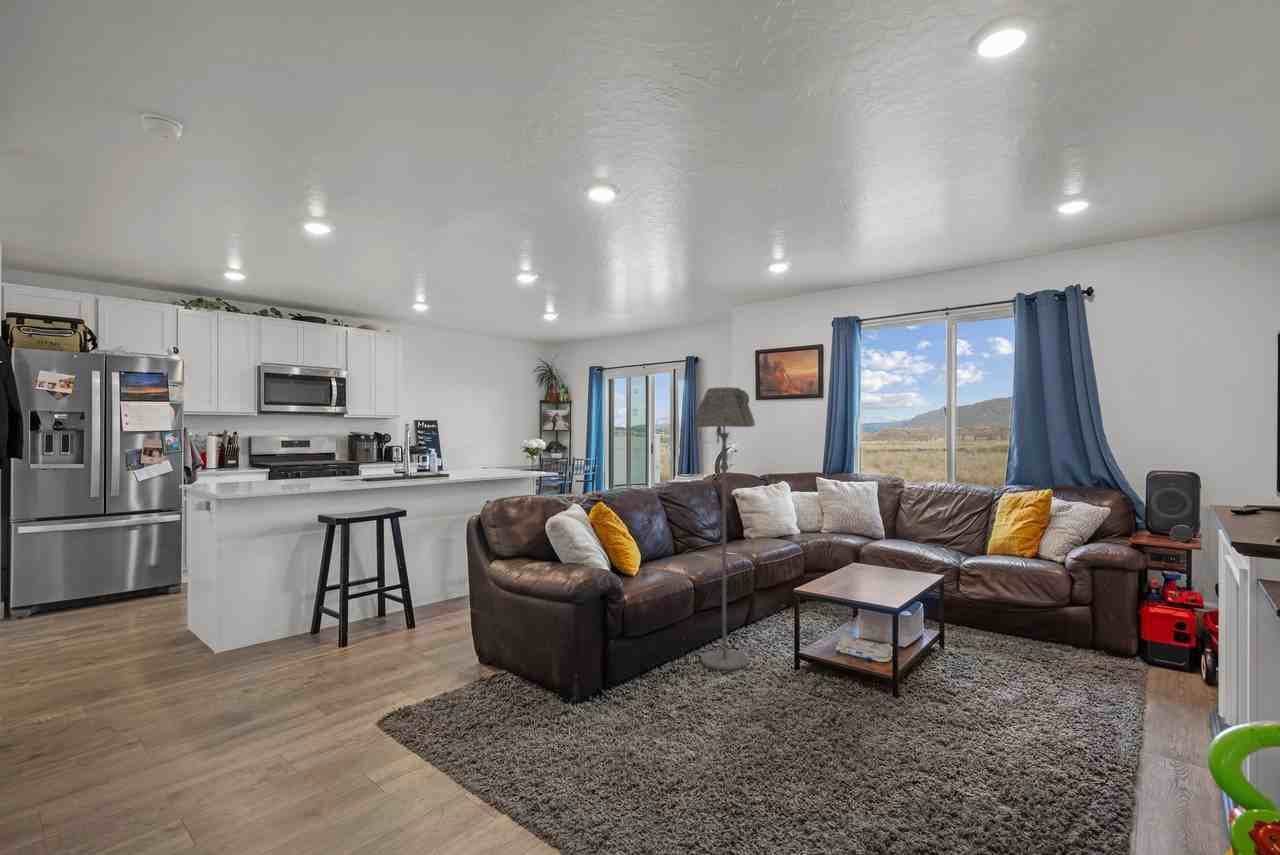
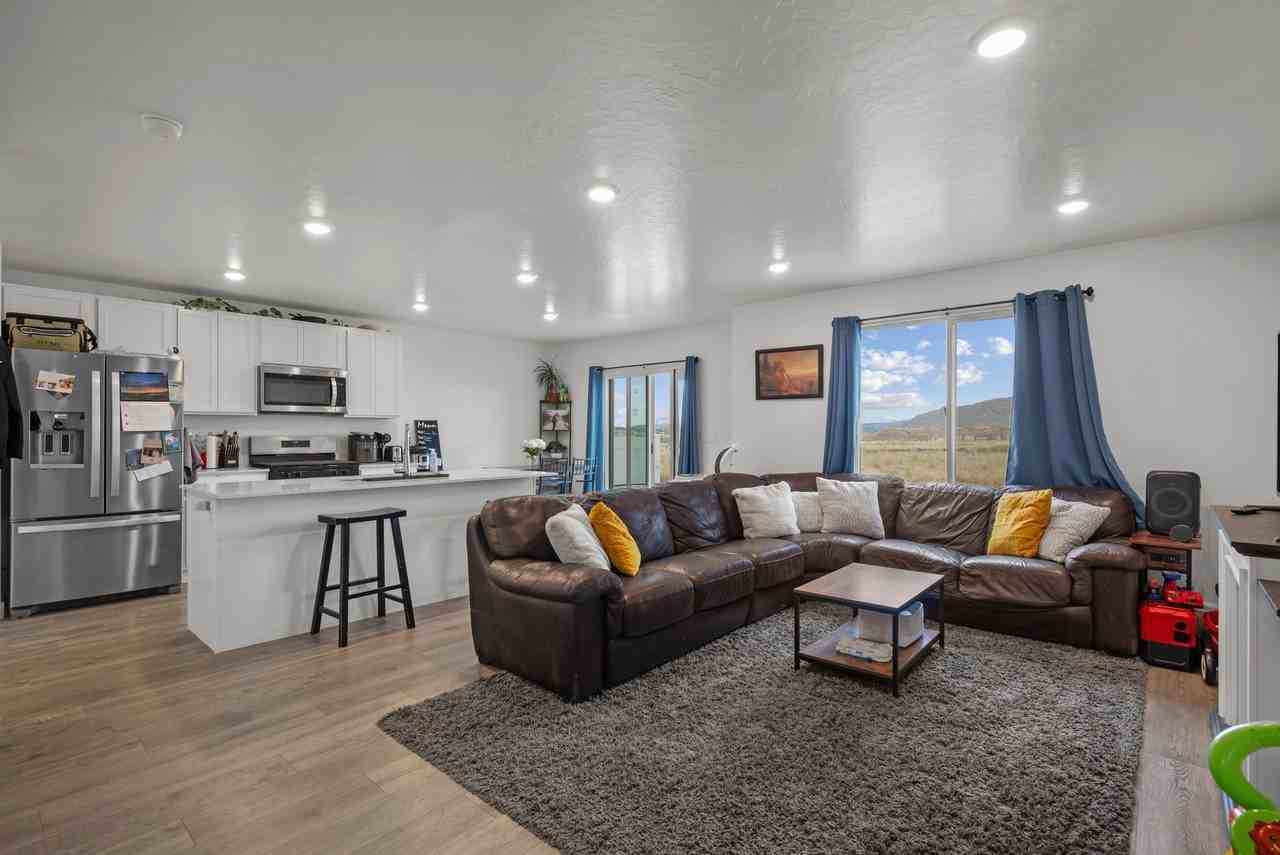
- floor lamp [692,386,756,672]
